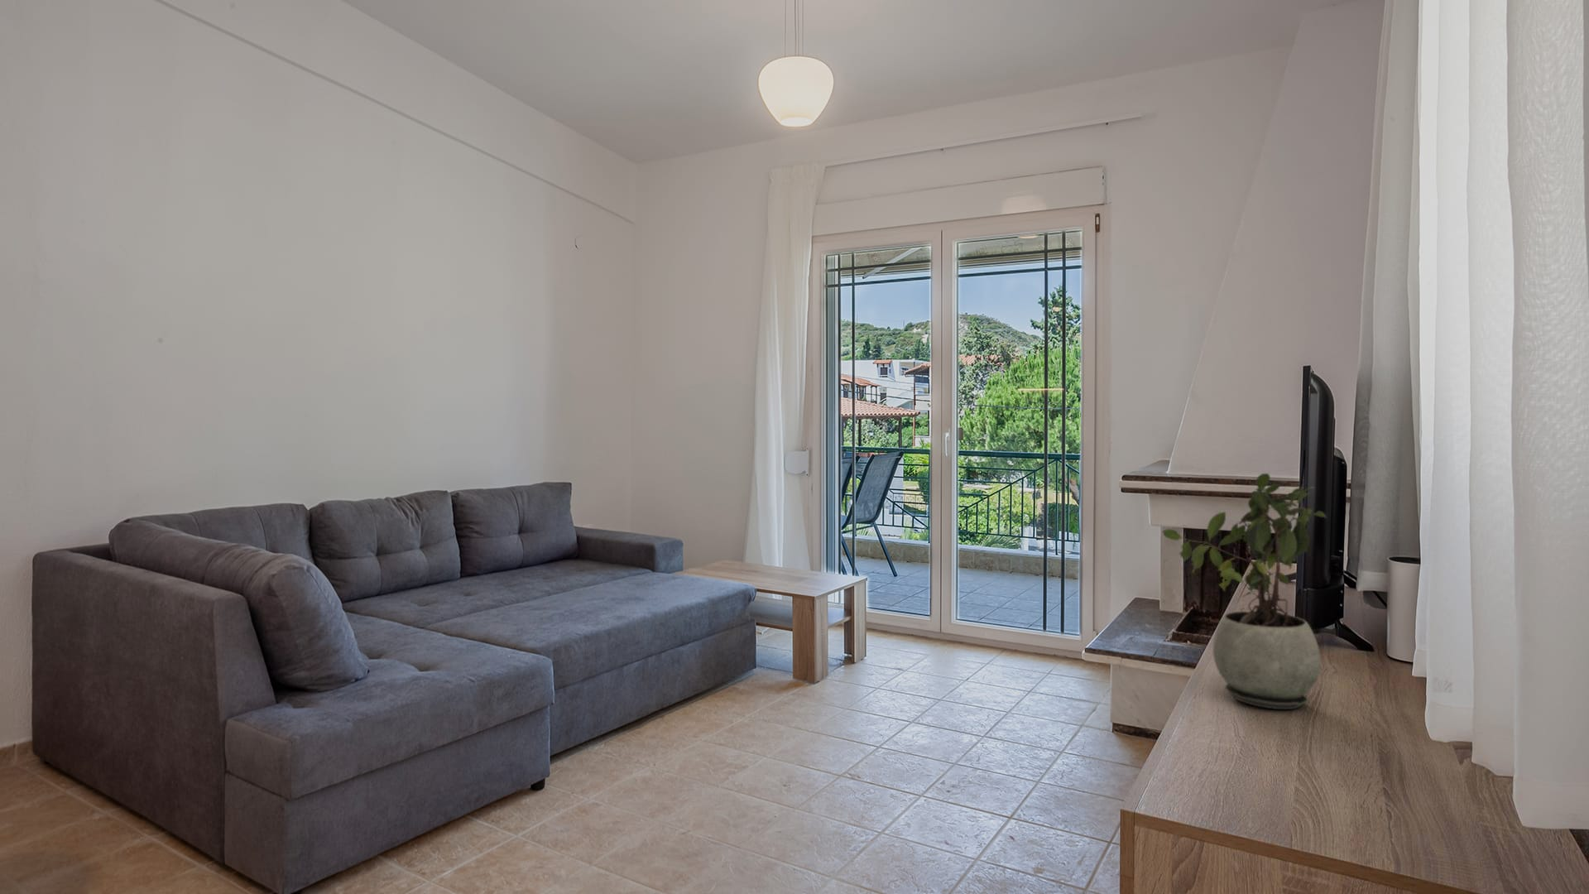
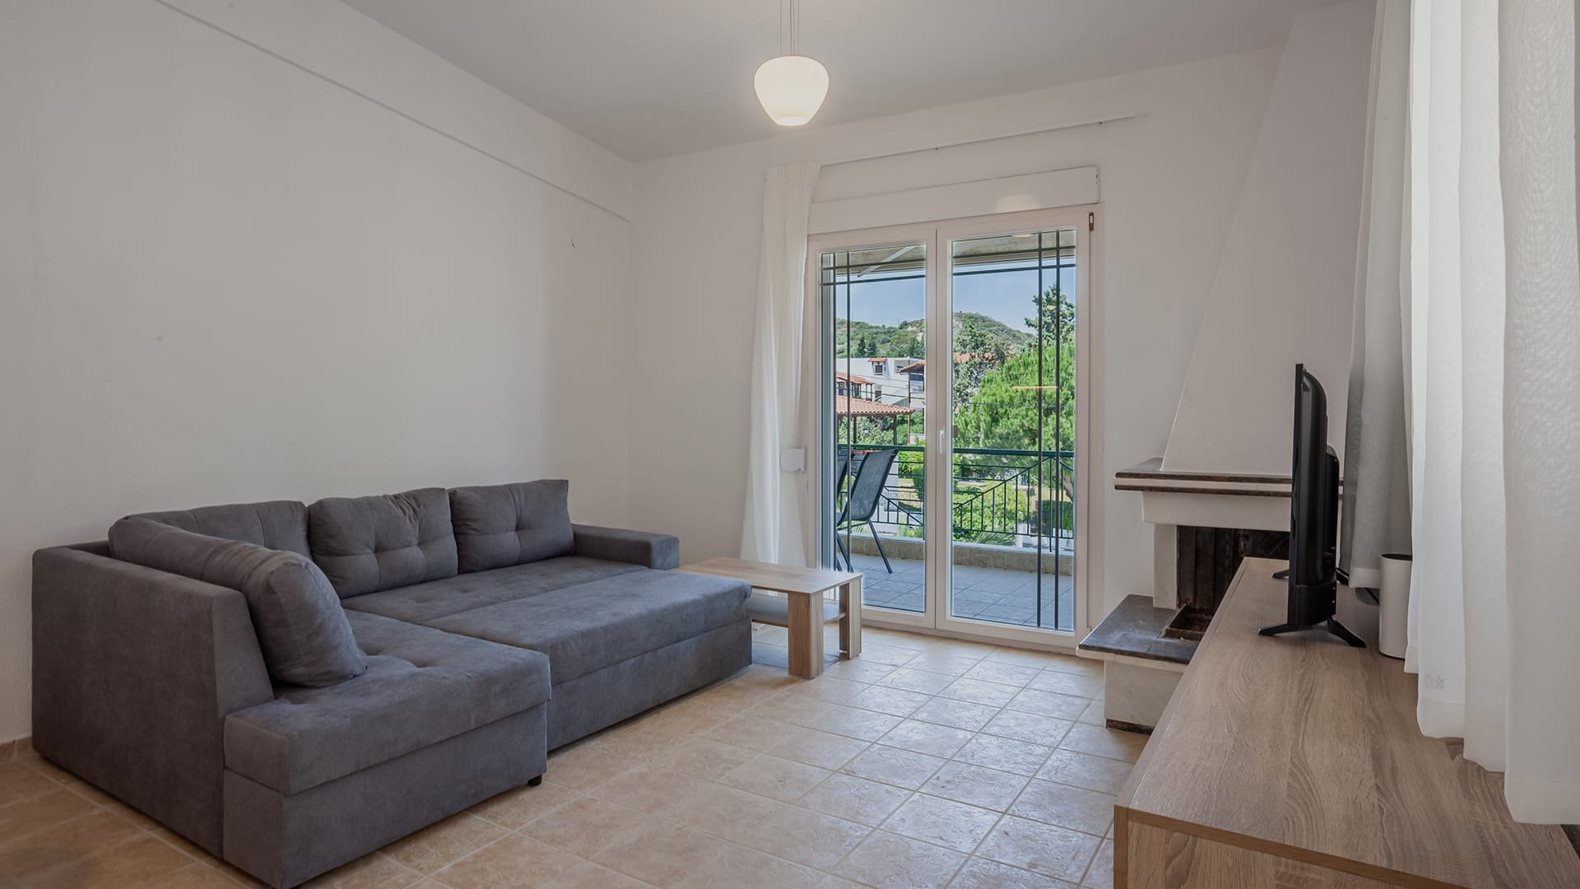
- potted plant [1161,473,1327,711]
